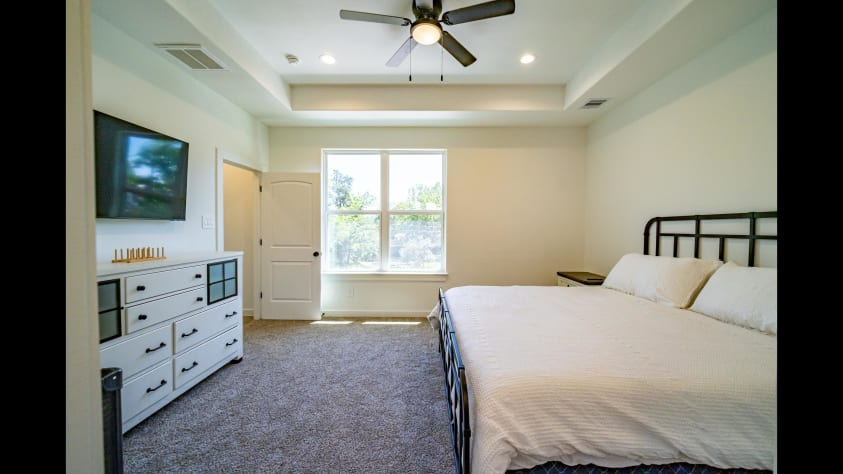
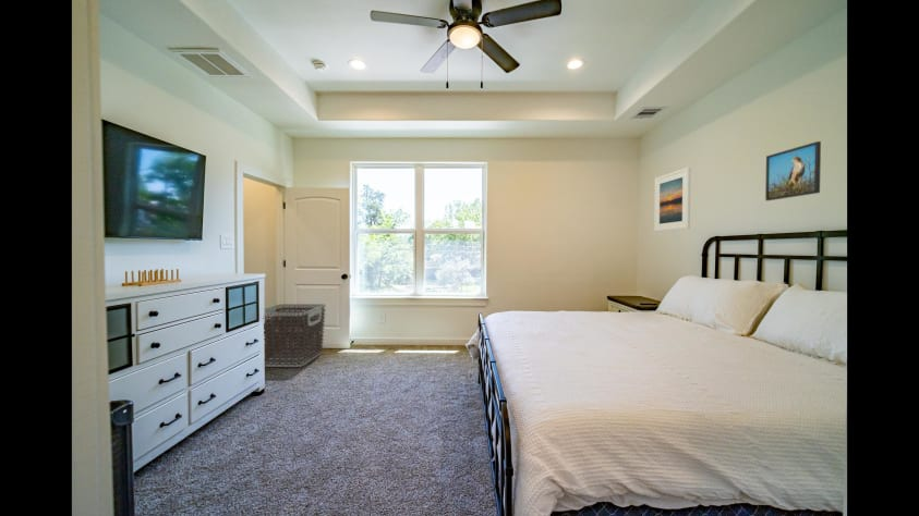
+ clothes hamper [263,303,326,368]
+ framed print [653,167,691,233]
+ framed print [764,140,822,201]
